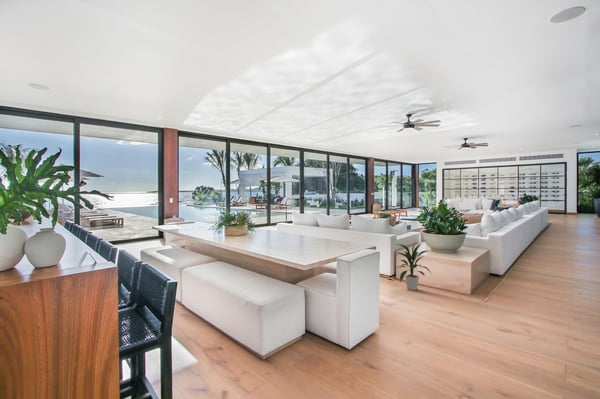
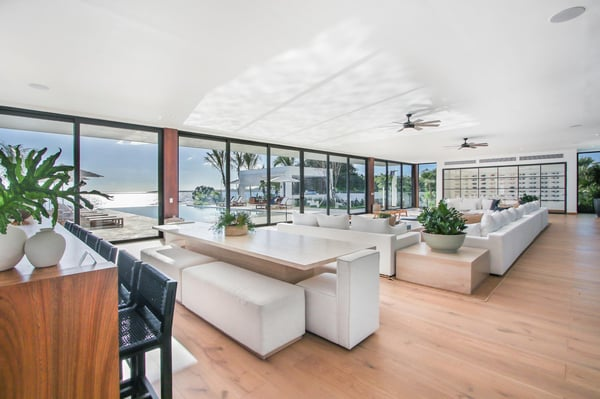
- indoor plant [393,242,432,291]
